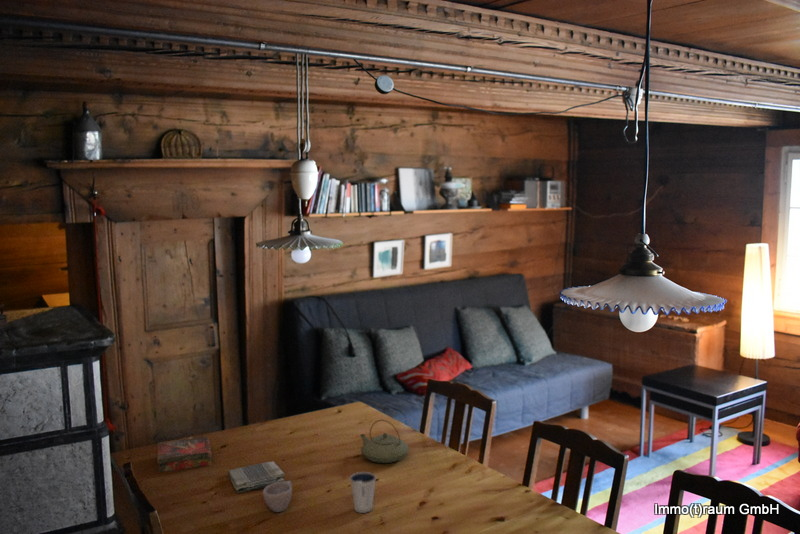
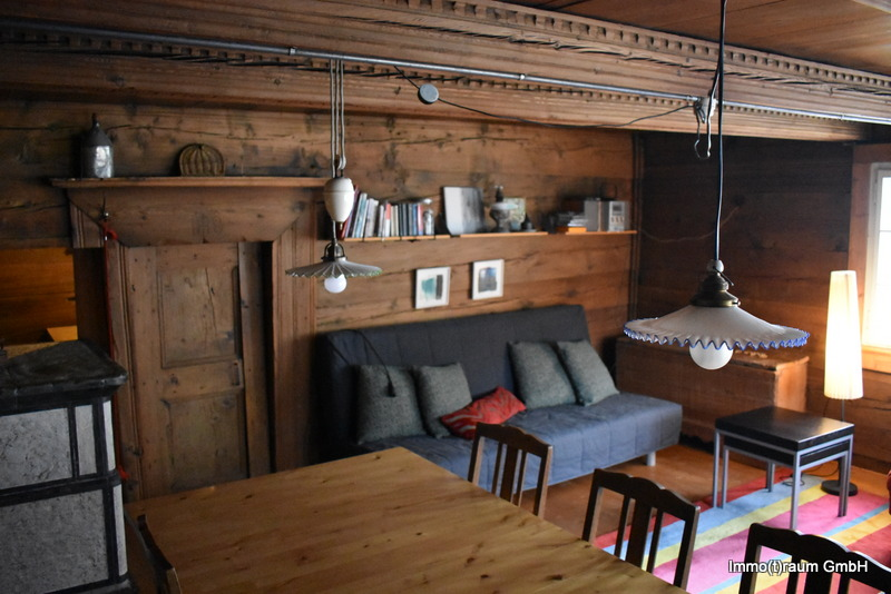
- dixie cup [349,471,377,514]
- teapot [359,419,410,464]
- book [156,436,212,473]
- dish towel [227,460,286,494]
- cup [262,480,293,513]
